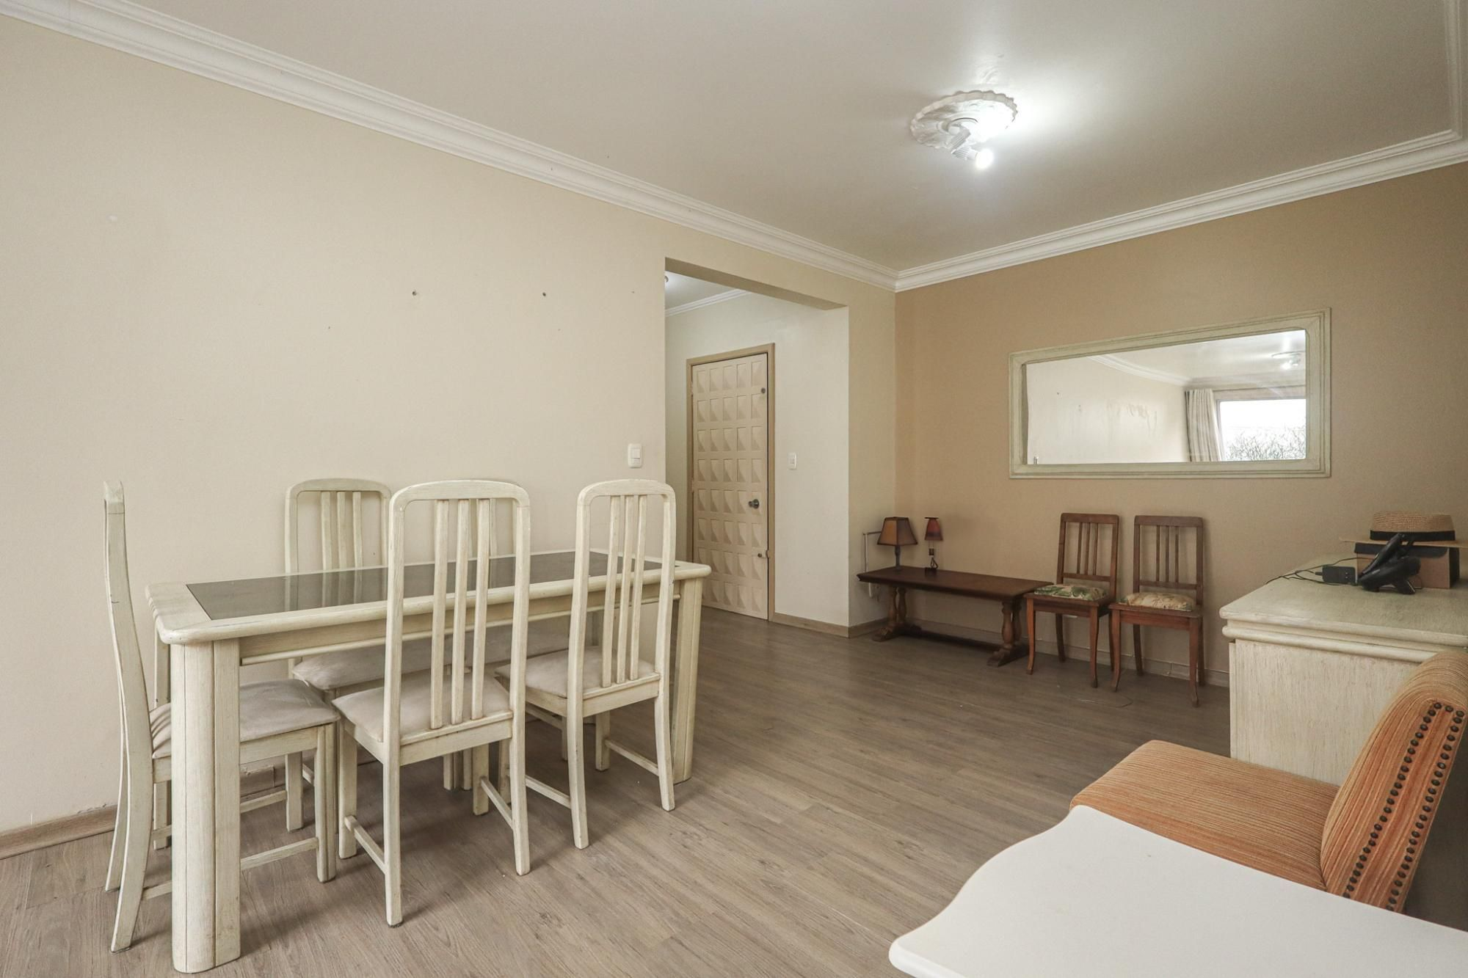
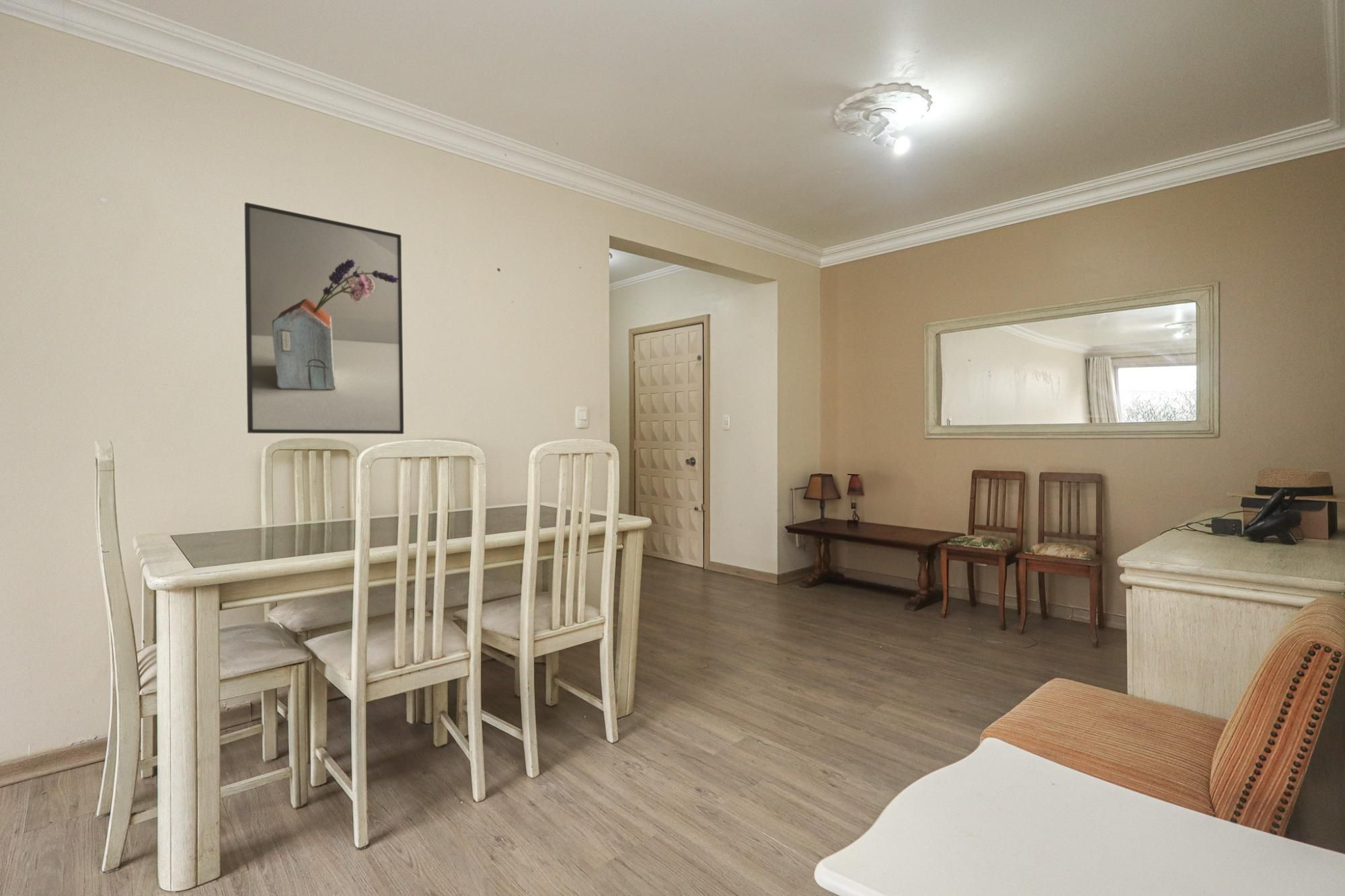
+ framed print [243,202,404,435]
